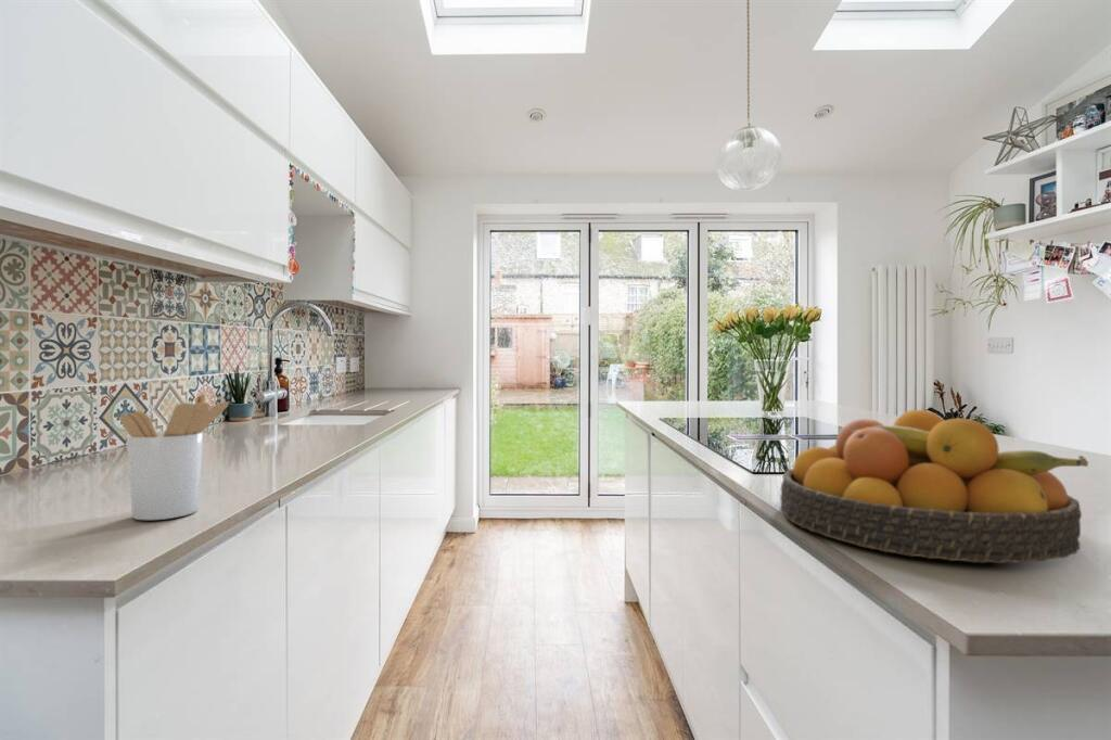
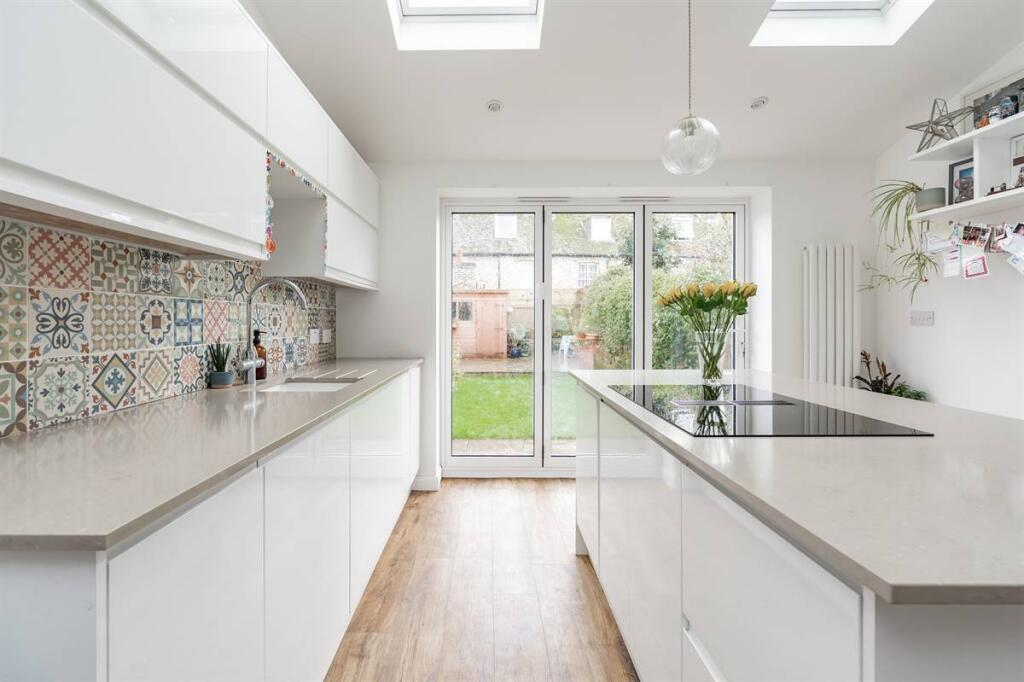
- utensil holder [118,392,230,521]
- fruit bowl [779,409,1089,564]
